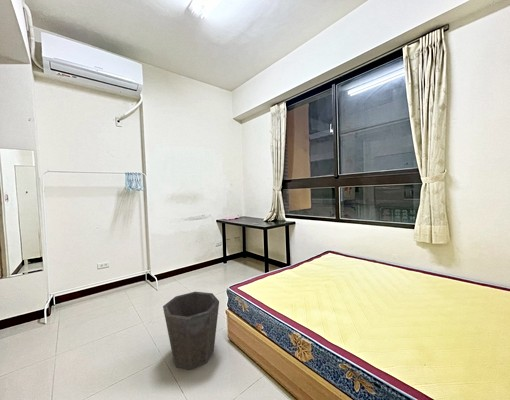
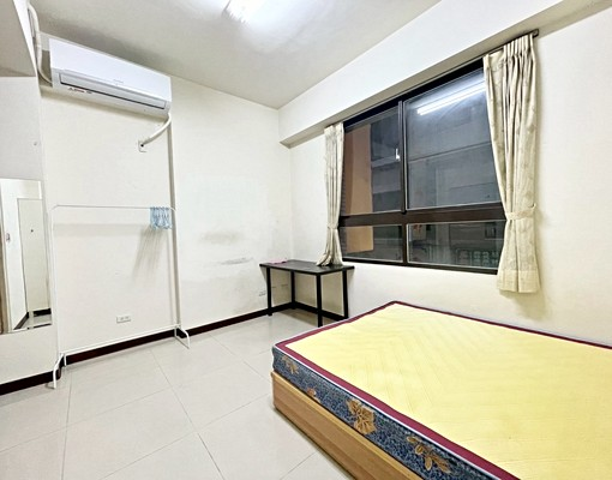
- waste bin [162,291,220,371]
